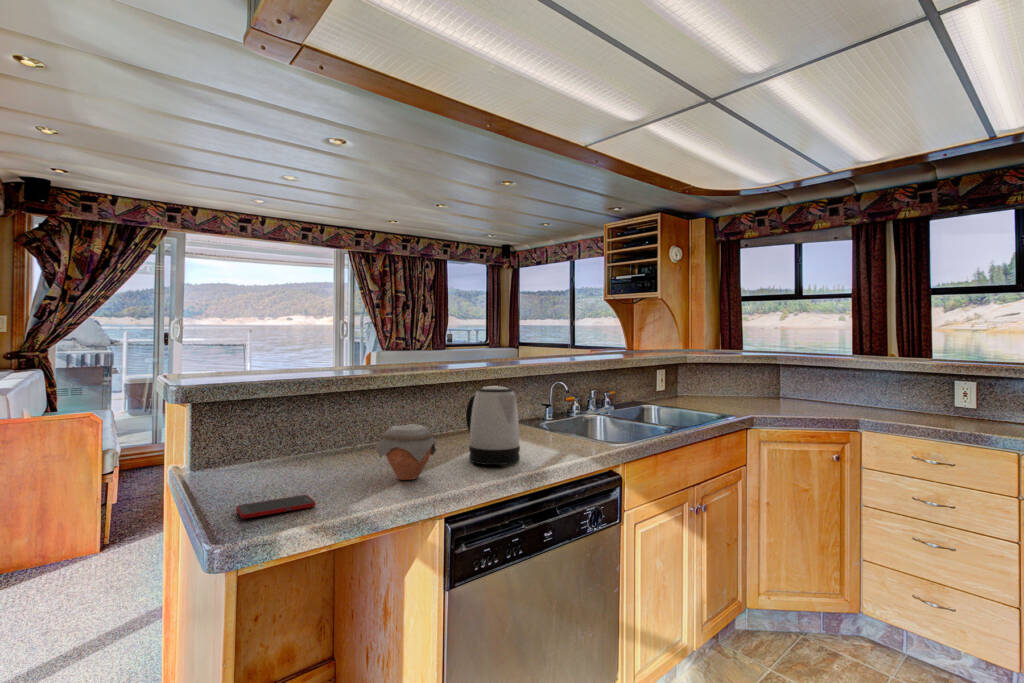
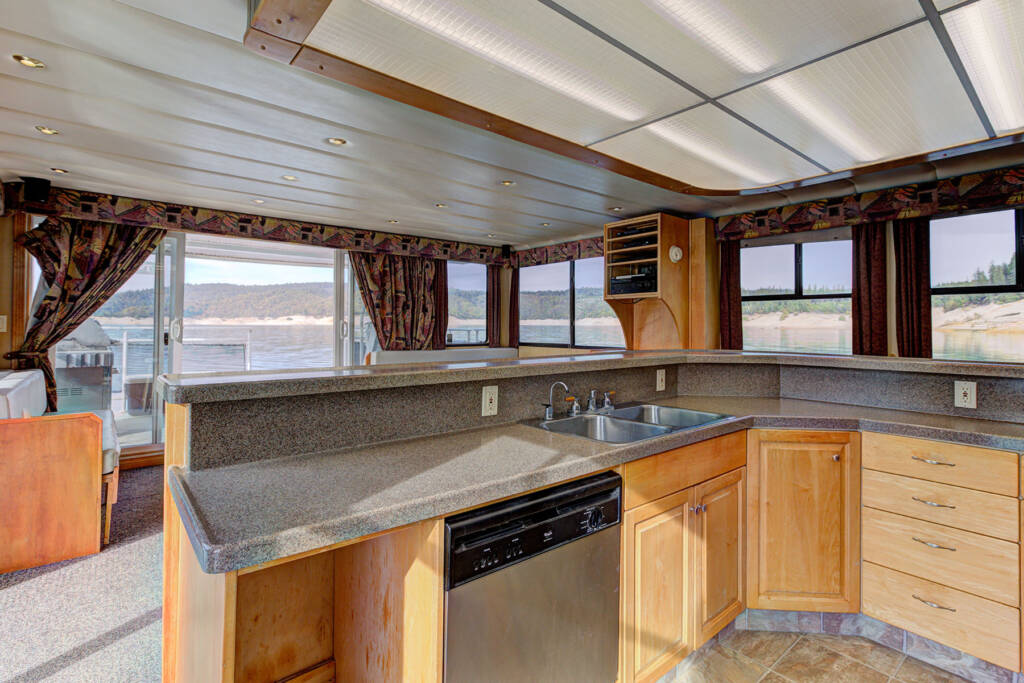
- jar [375,423,438,481]
- cell phone [235,494,317,520]
- kettle [465,385,521,466]
